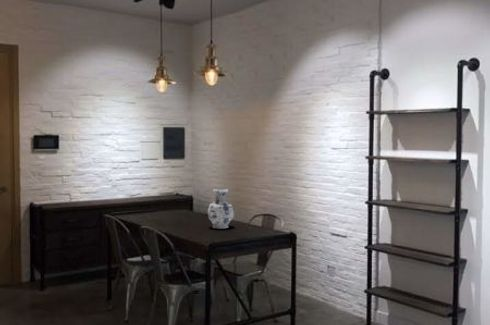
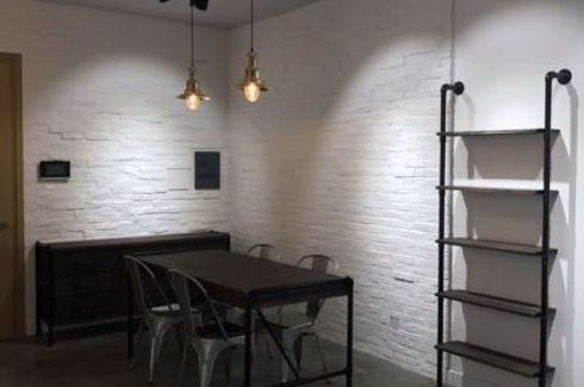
- vase [207,188,235,229]
